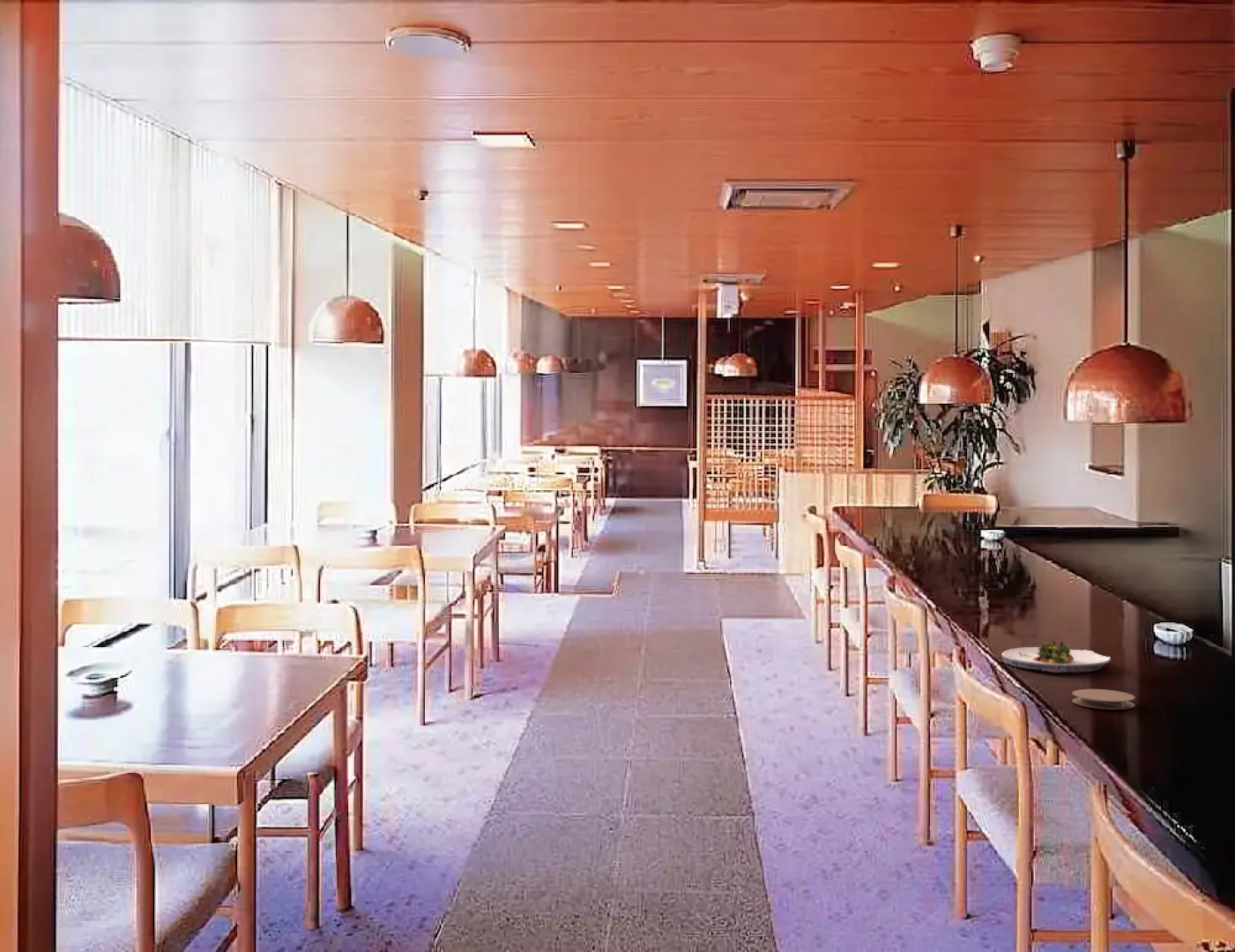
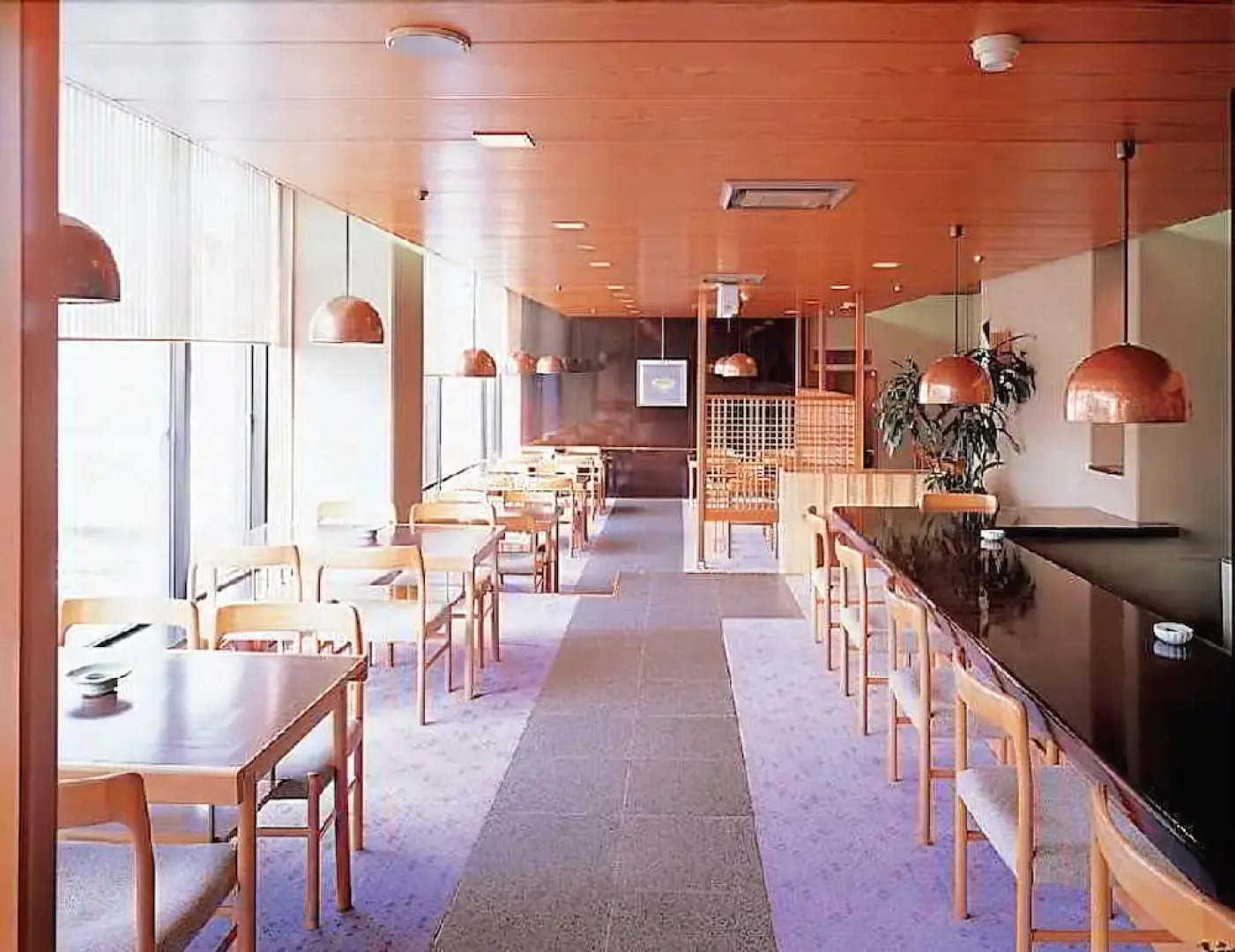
- coaster [1071,688,1136,710]
- salad plate [1001,639,1112,673]
